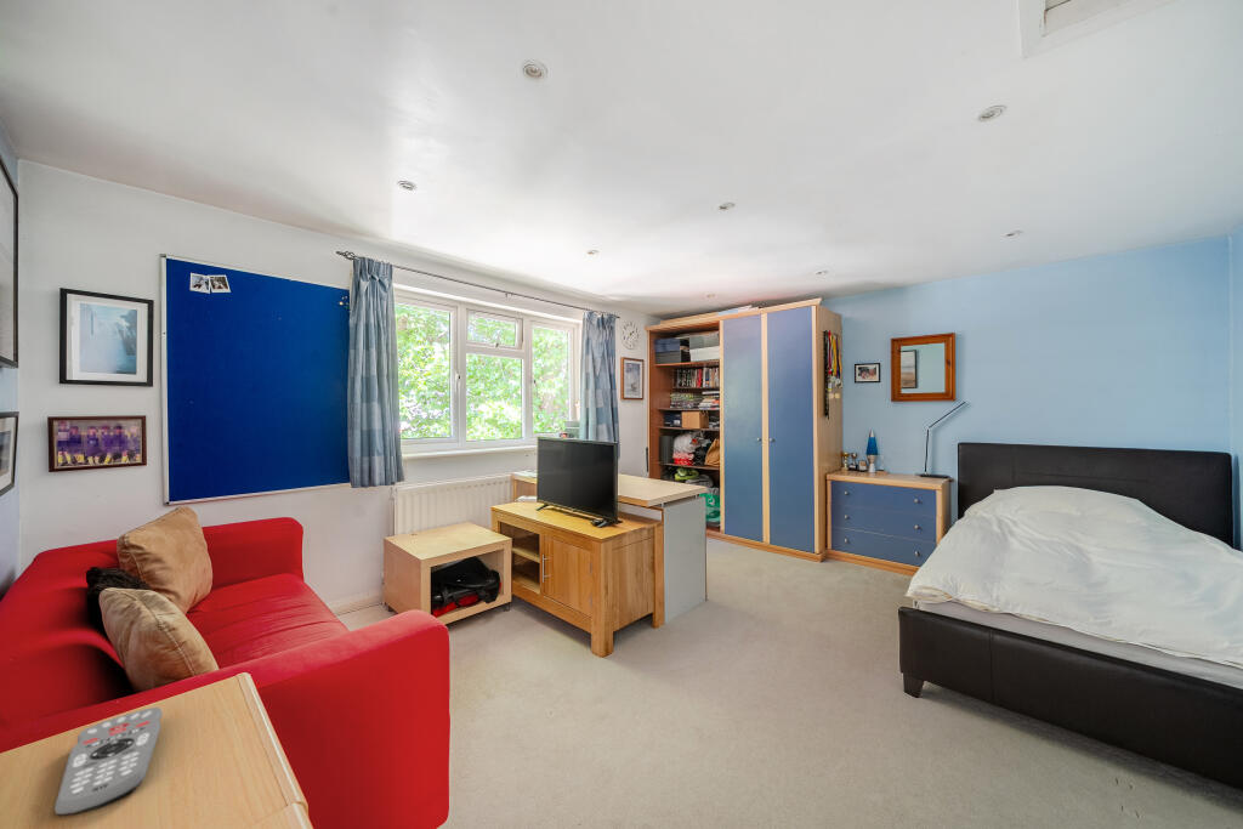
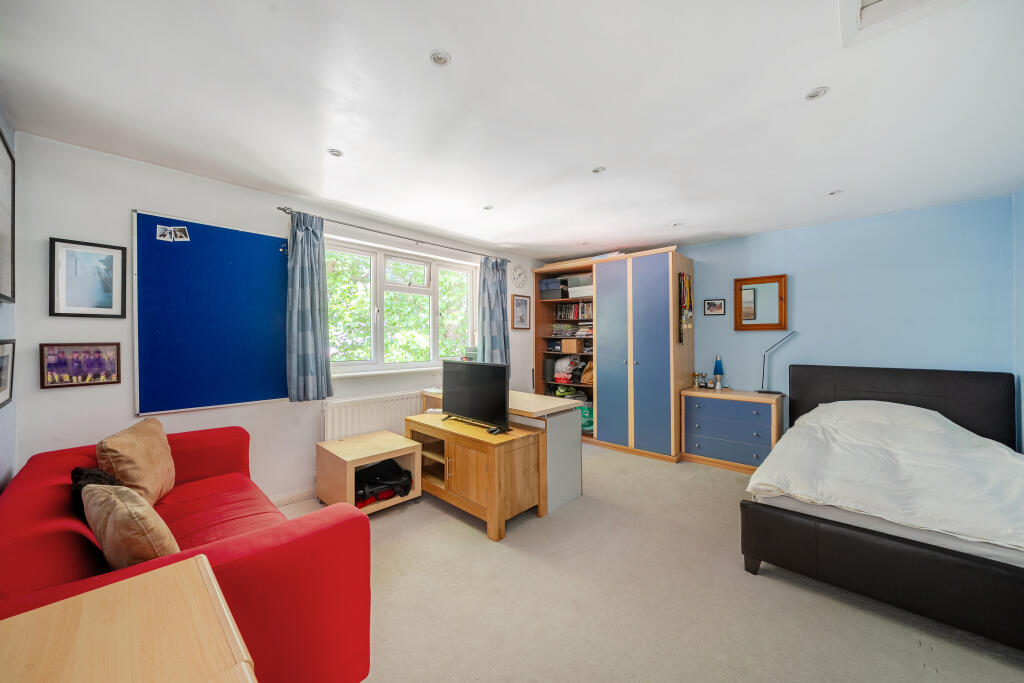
- remote control [53,706,163,817]
